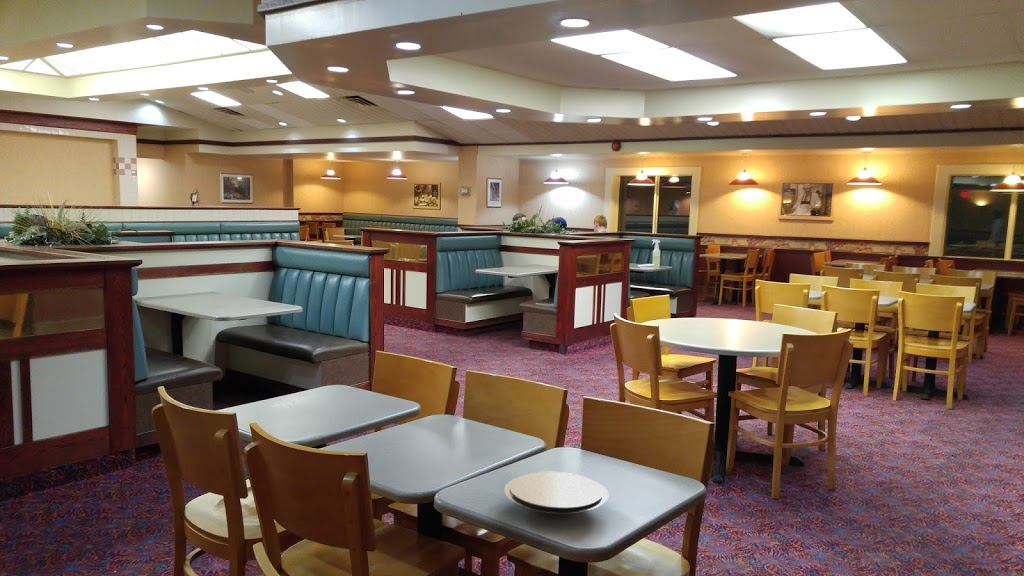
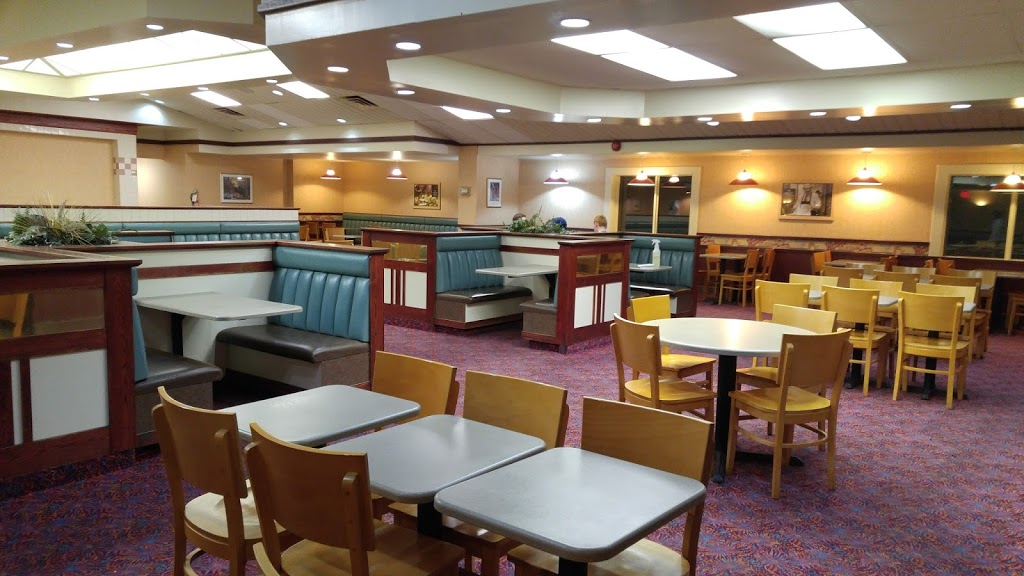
- plate [503,471,609,515]
